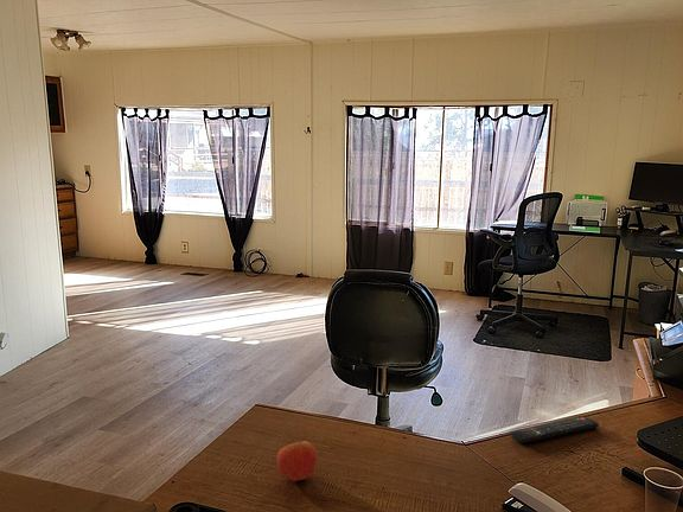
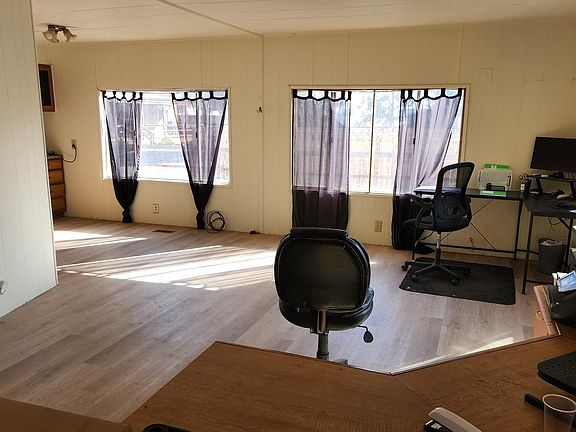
- remote control [509,415,600,444]
- apple [276,439,318,482]
